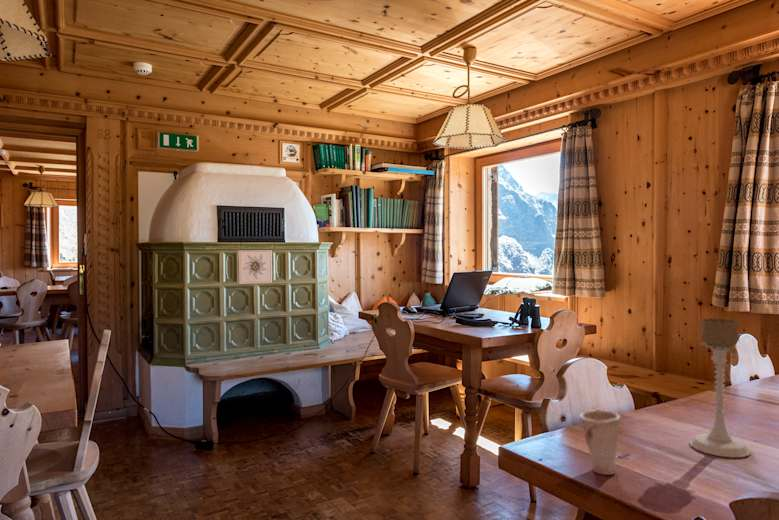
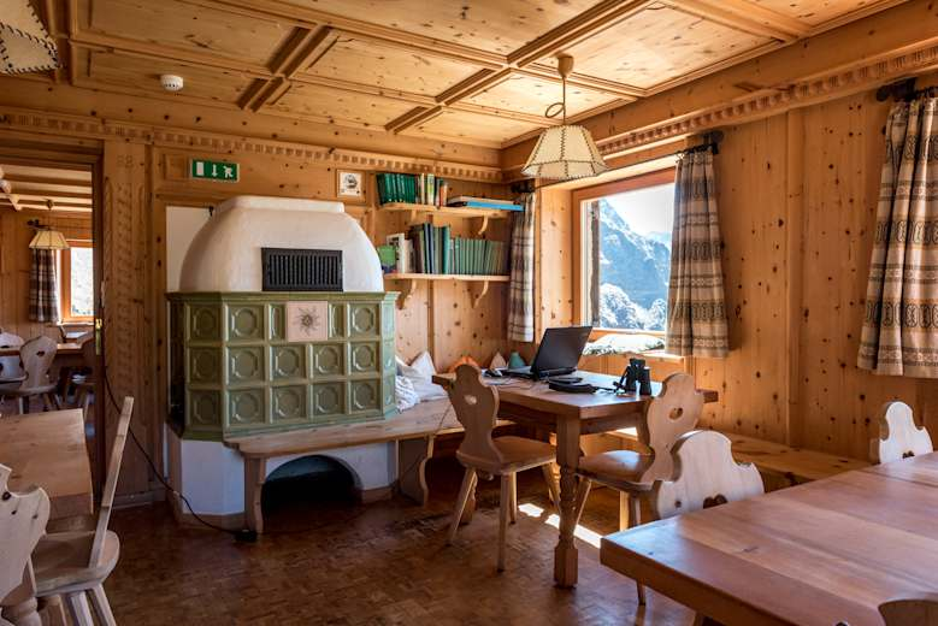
- candle holder [688,317,752,458]
- cup [578,409,621,476]
